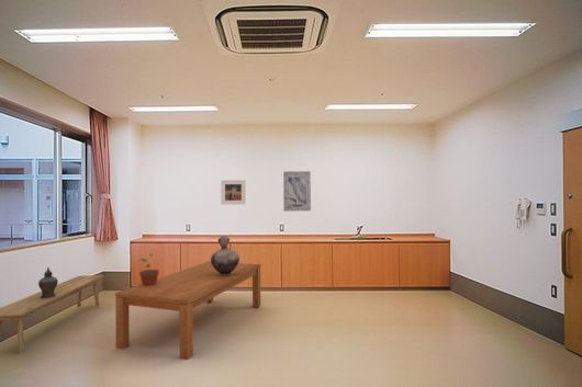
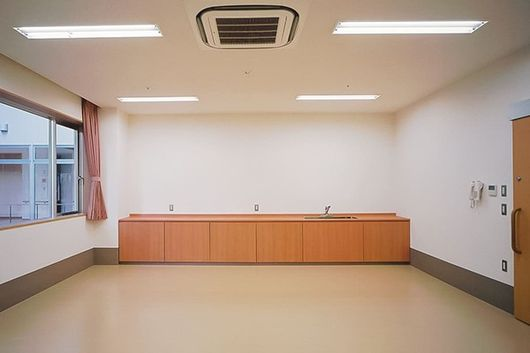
- decorative urn [37,266,59,298]
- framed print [220,179,247,205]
- potted plant [138,252,160,286]
- wall art [282,170,312,213]
- vessel [210,235,240,276]
- dining table [114,261,261,361]
- bench [0,274,105,354]
